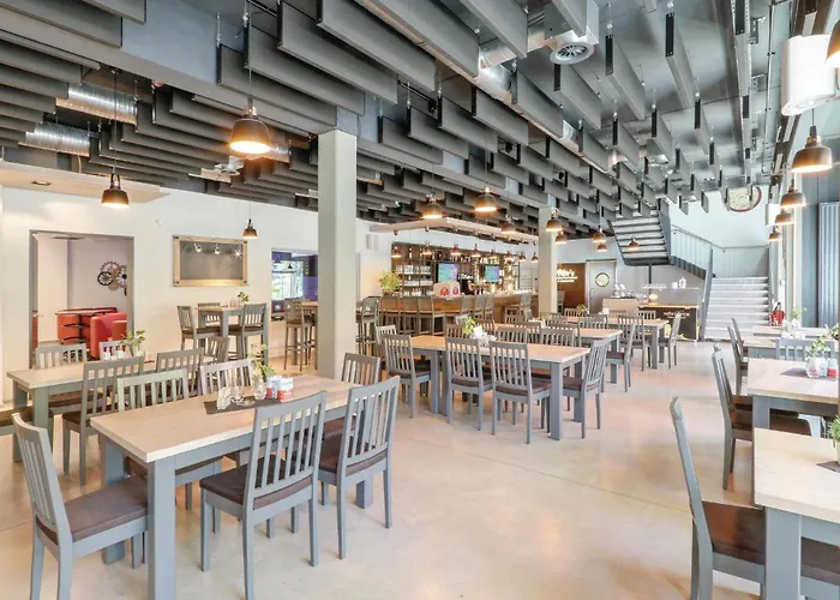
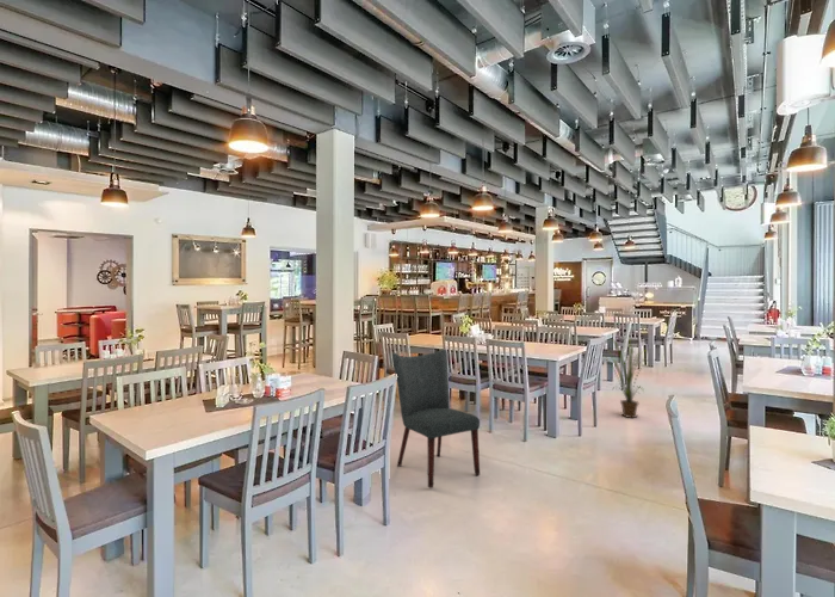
+ house plant [601,337,645,419]
+ chair [391,349,481,490]
